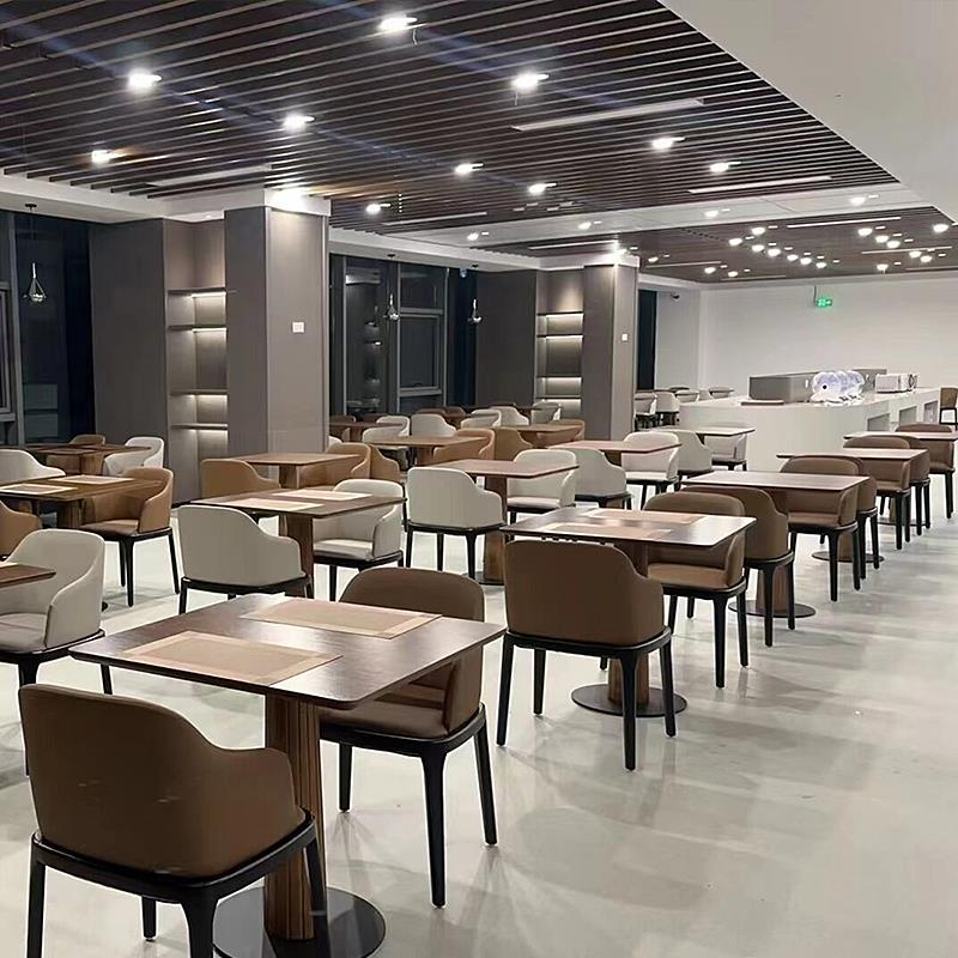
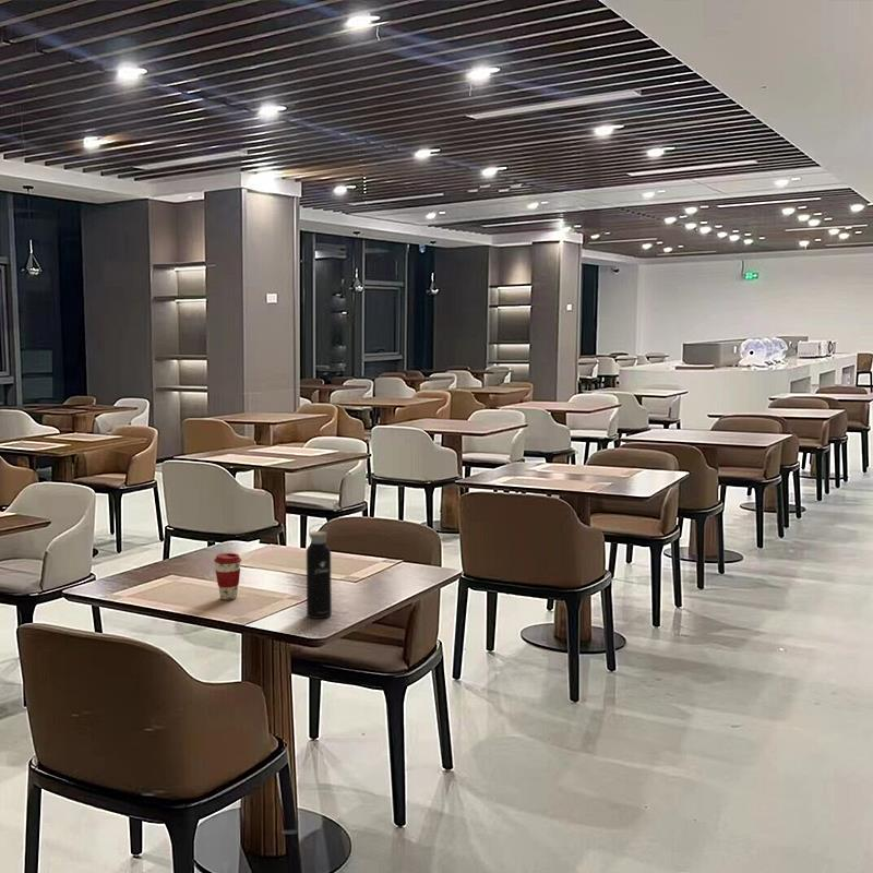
+ water bottle [306,523,333,620]
+ coffee cup [213,552,242,600]
